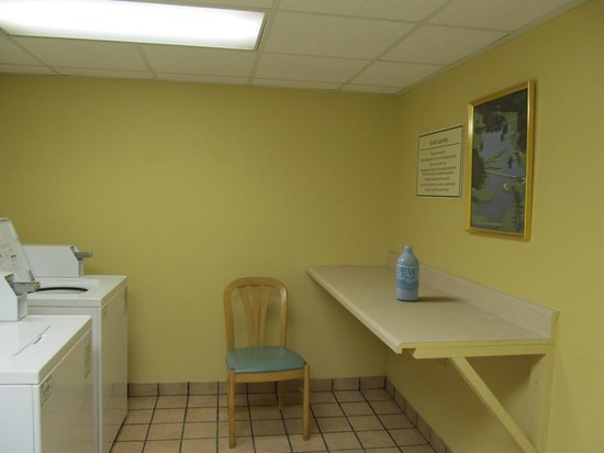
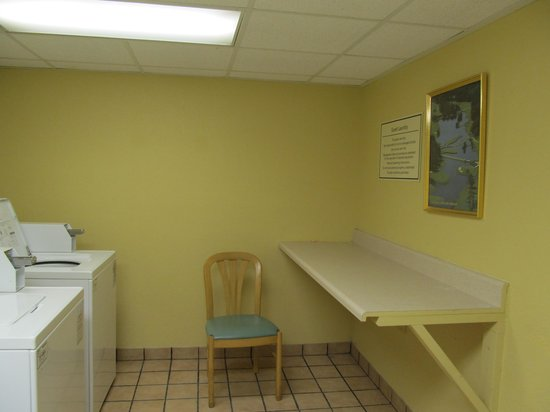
- water bottle [395,244,421,301]
